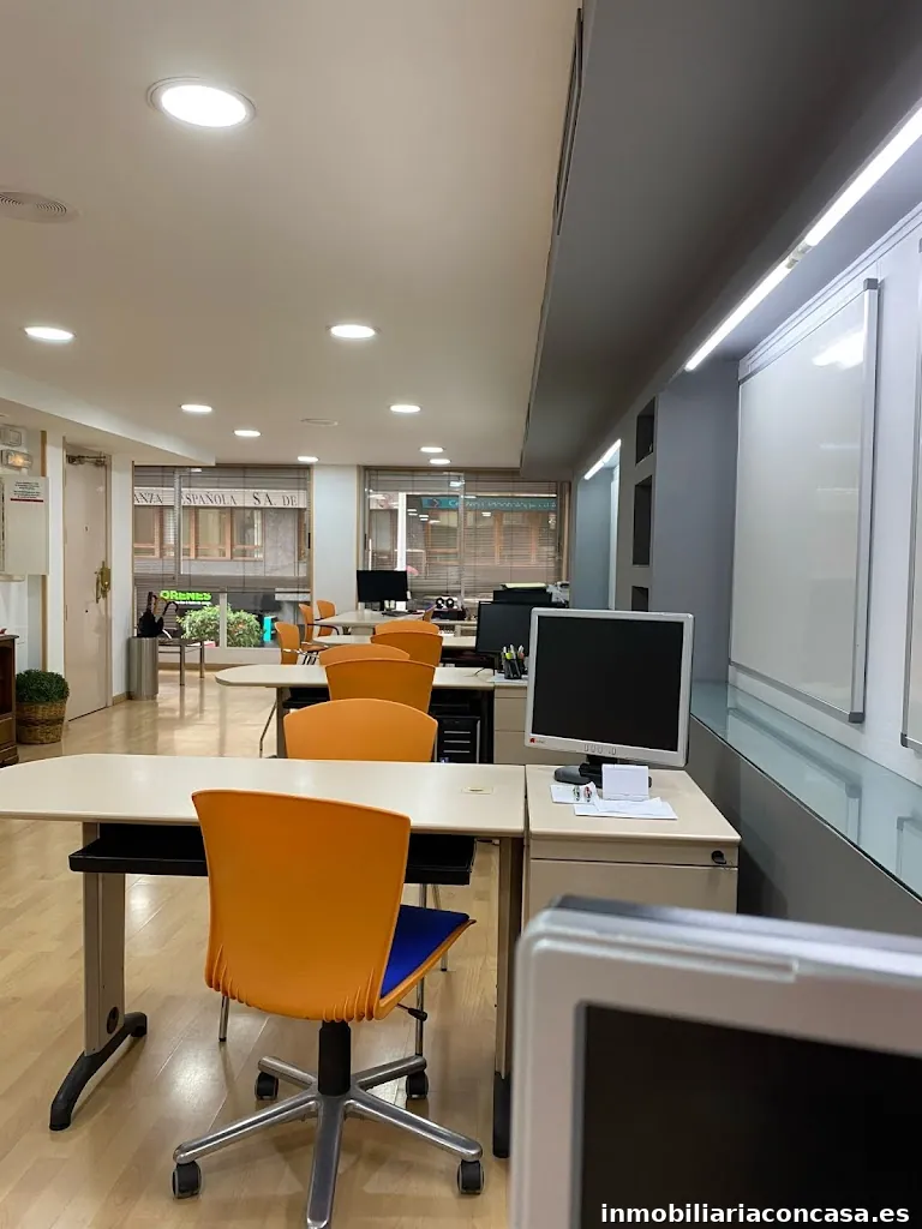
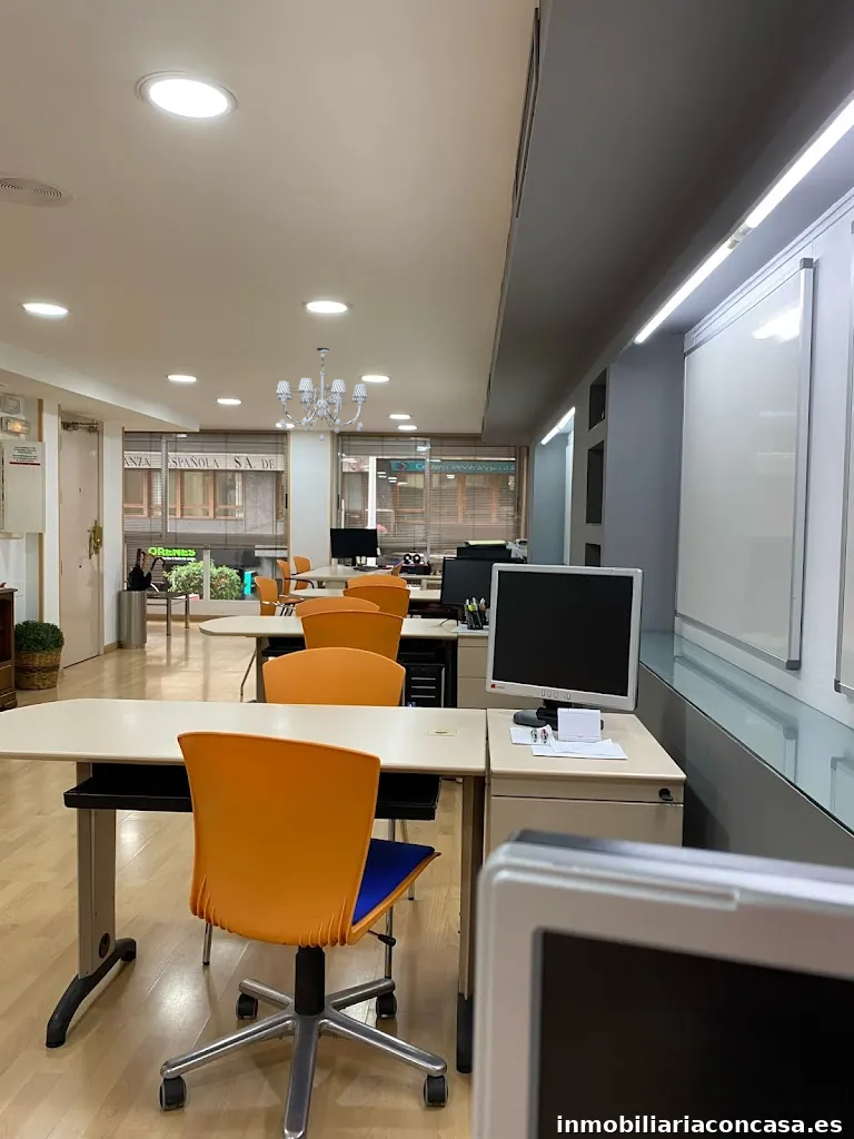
+ chandelier [275,347,369,442]
